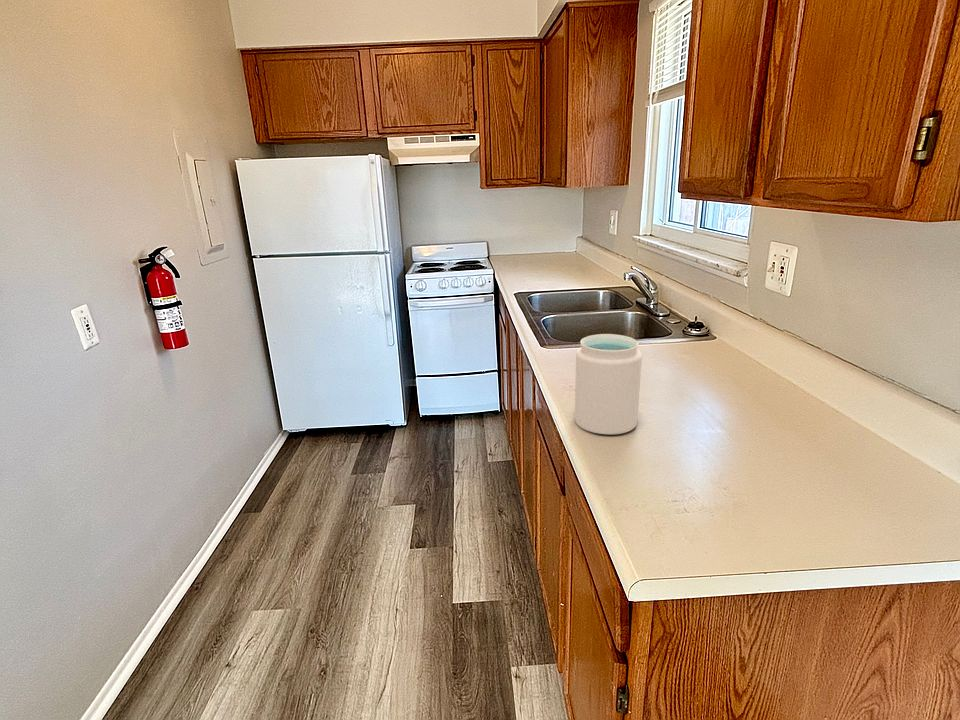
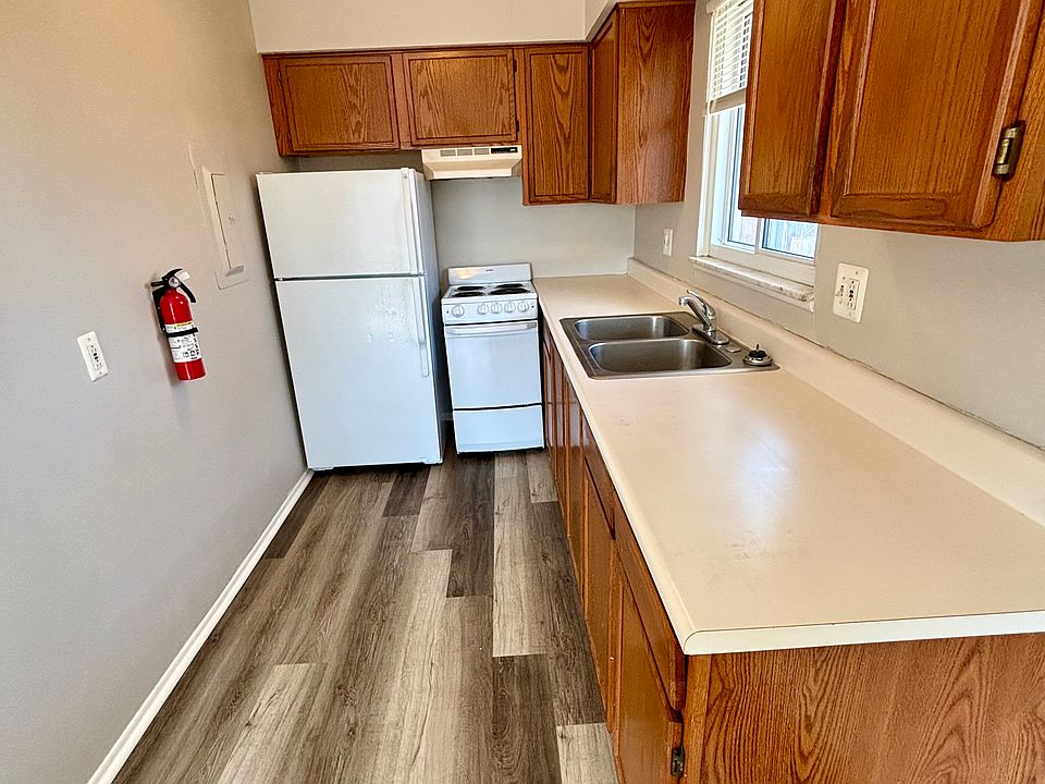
- jar [574,333,643,436]
